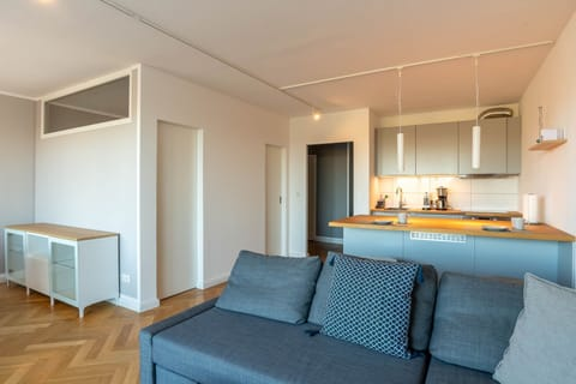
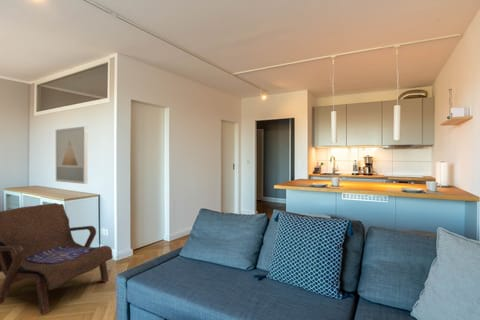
+ wall art [55,126,88,185]
+ armchair [0,202,114,315]
